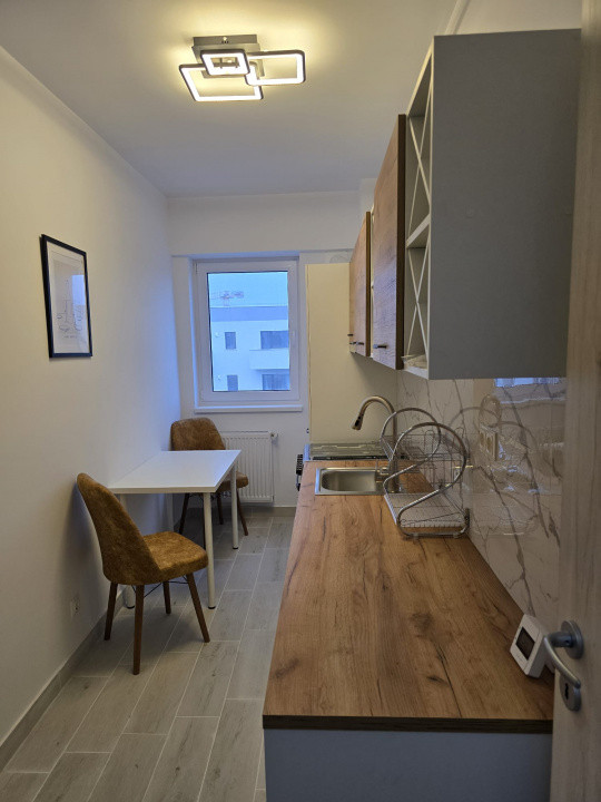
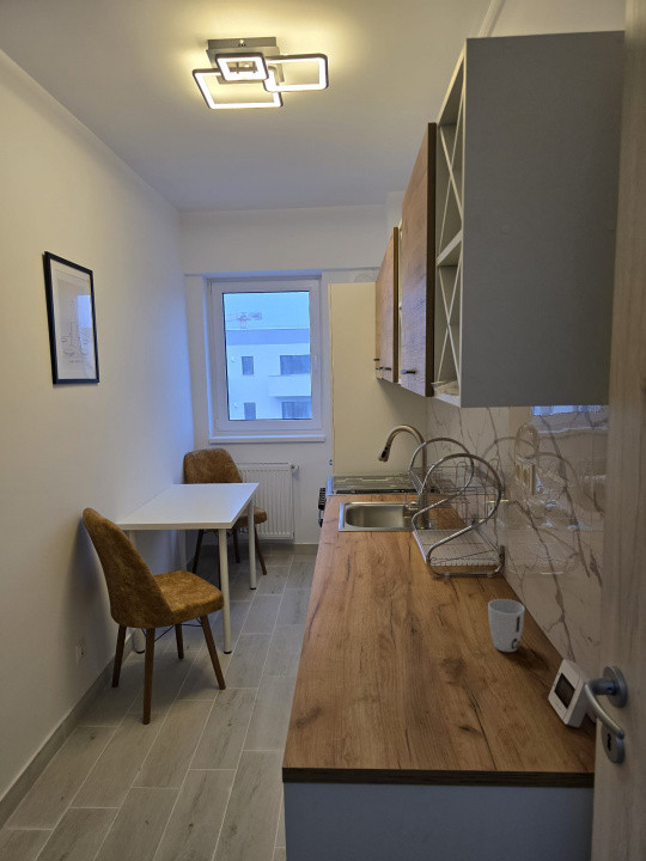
+ cup [487,598,525,653]
